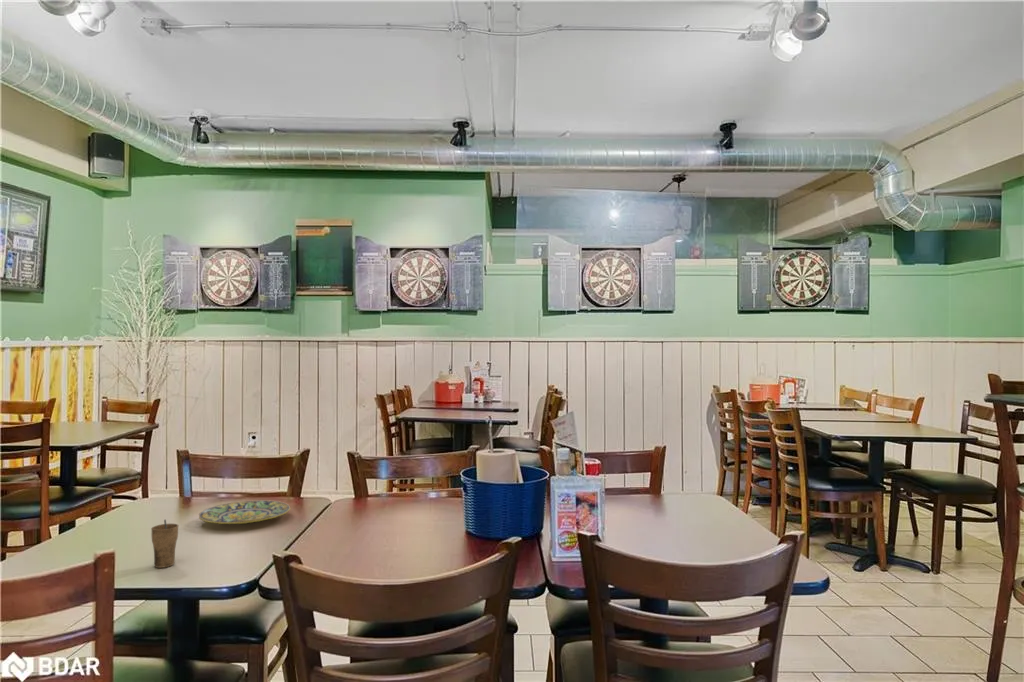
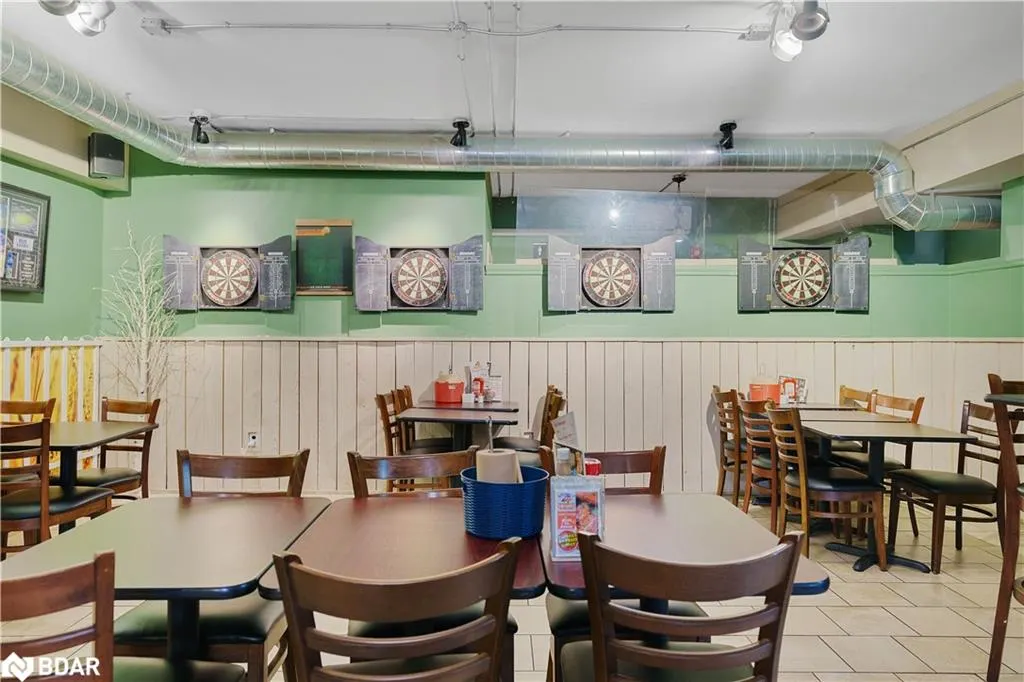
- plate [198,499,292,525]
- cup [150,519,179,569]
